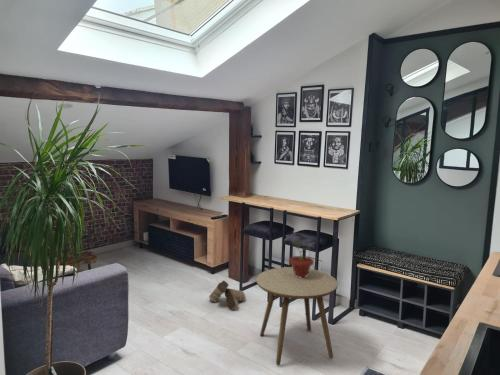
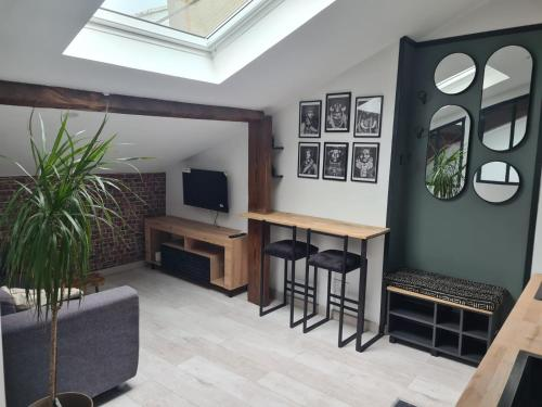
- boots [208,280,246,310]
- potted plant [287,237,315,278]
- side table [255,266,339,366]
